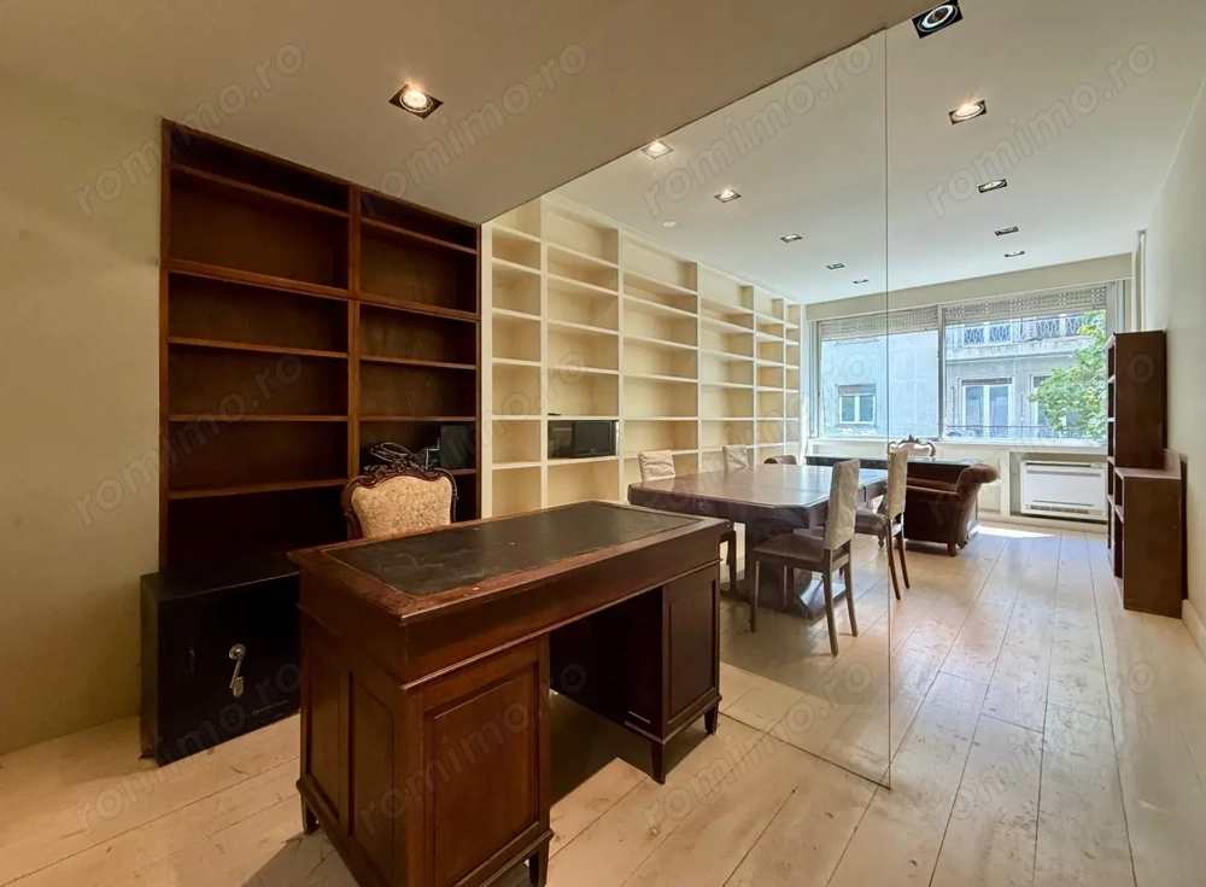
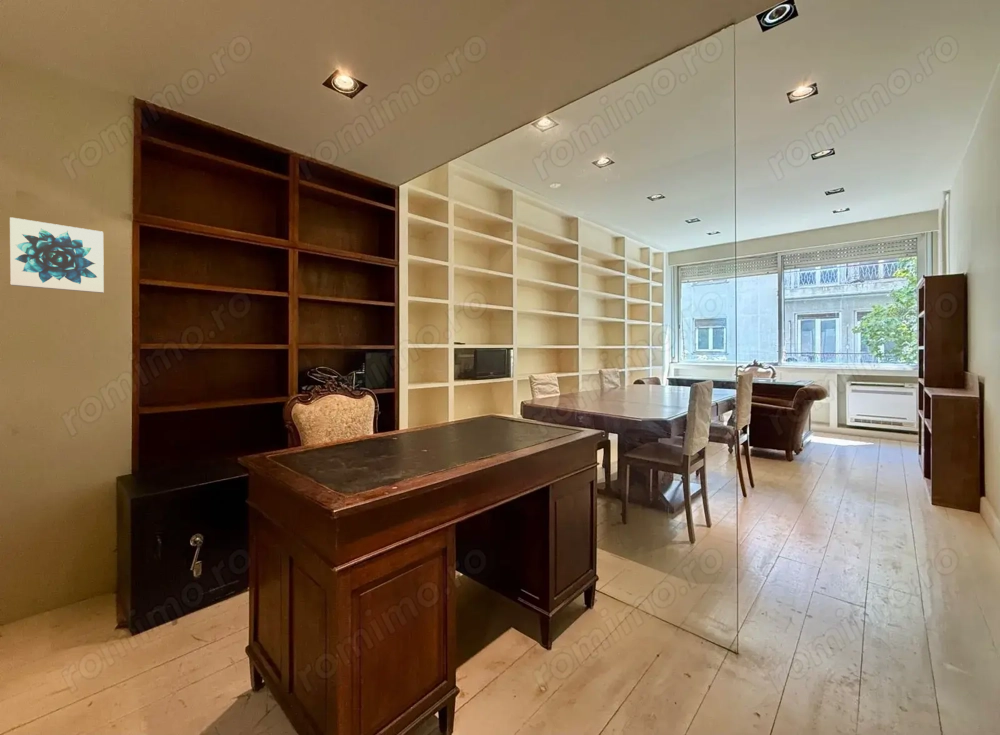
+ wall art [9,216,105,294]
